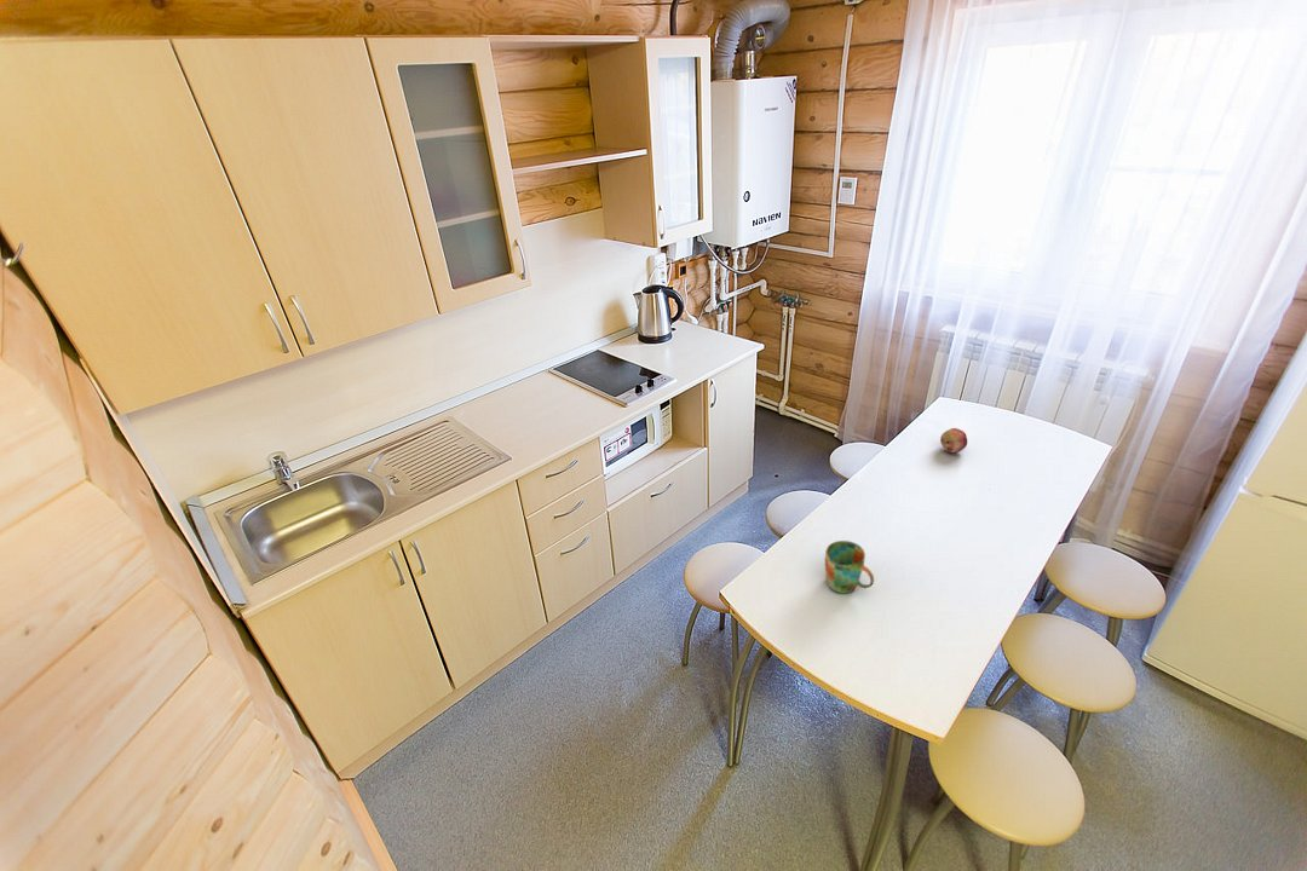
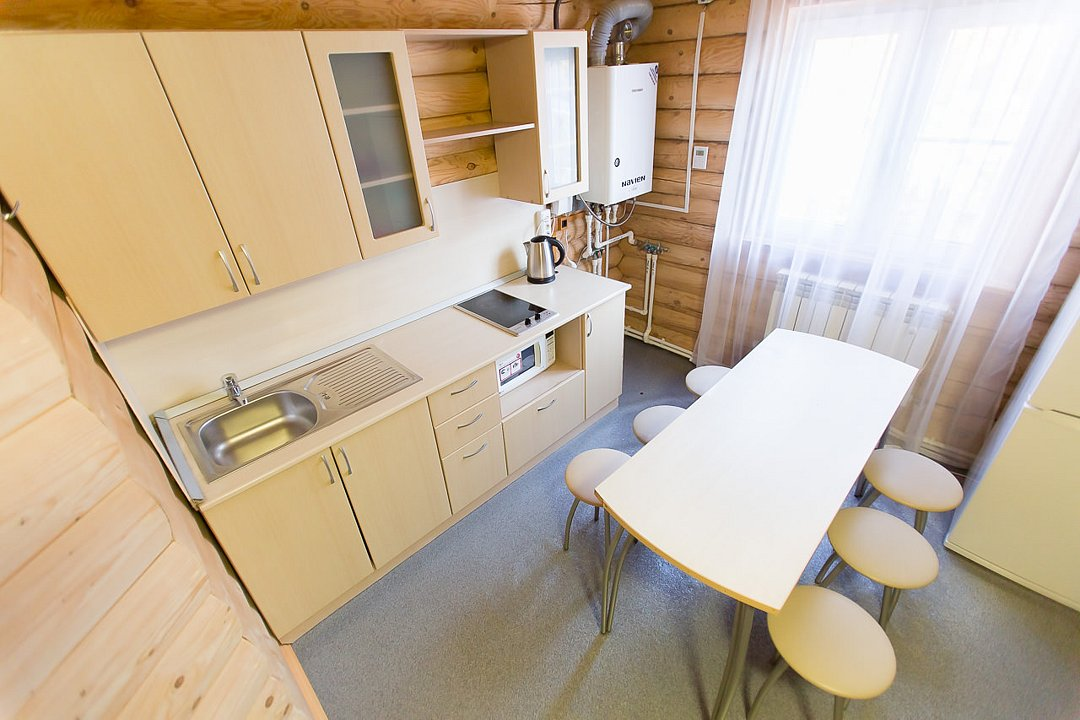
- fruit [939,427,968,454]
- mug [824,540,875,594]
